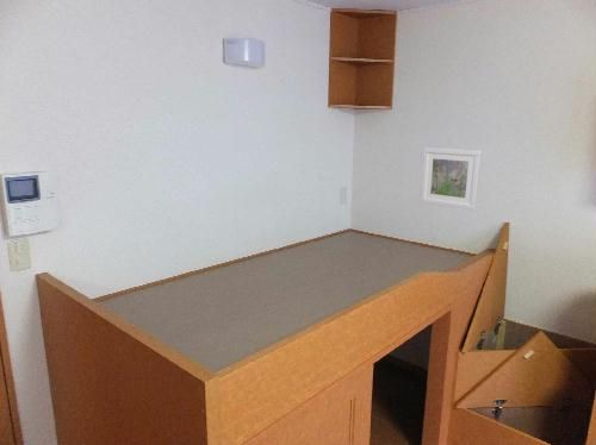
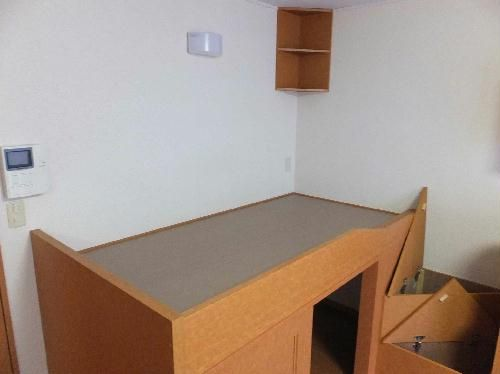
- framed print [420,146,483,211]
